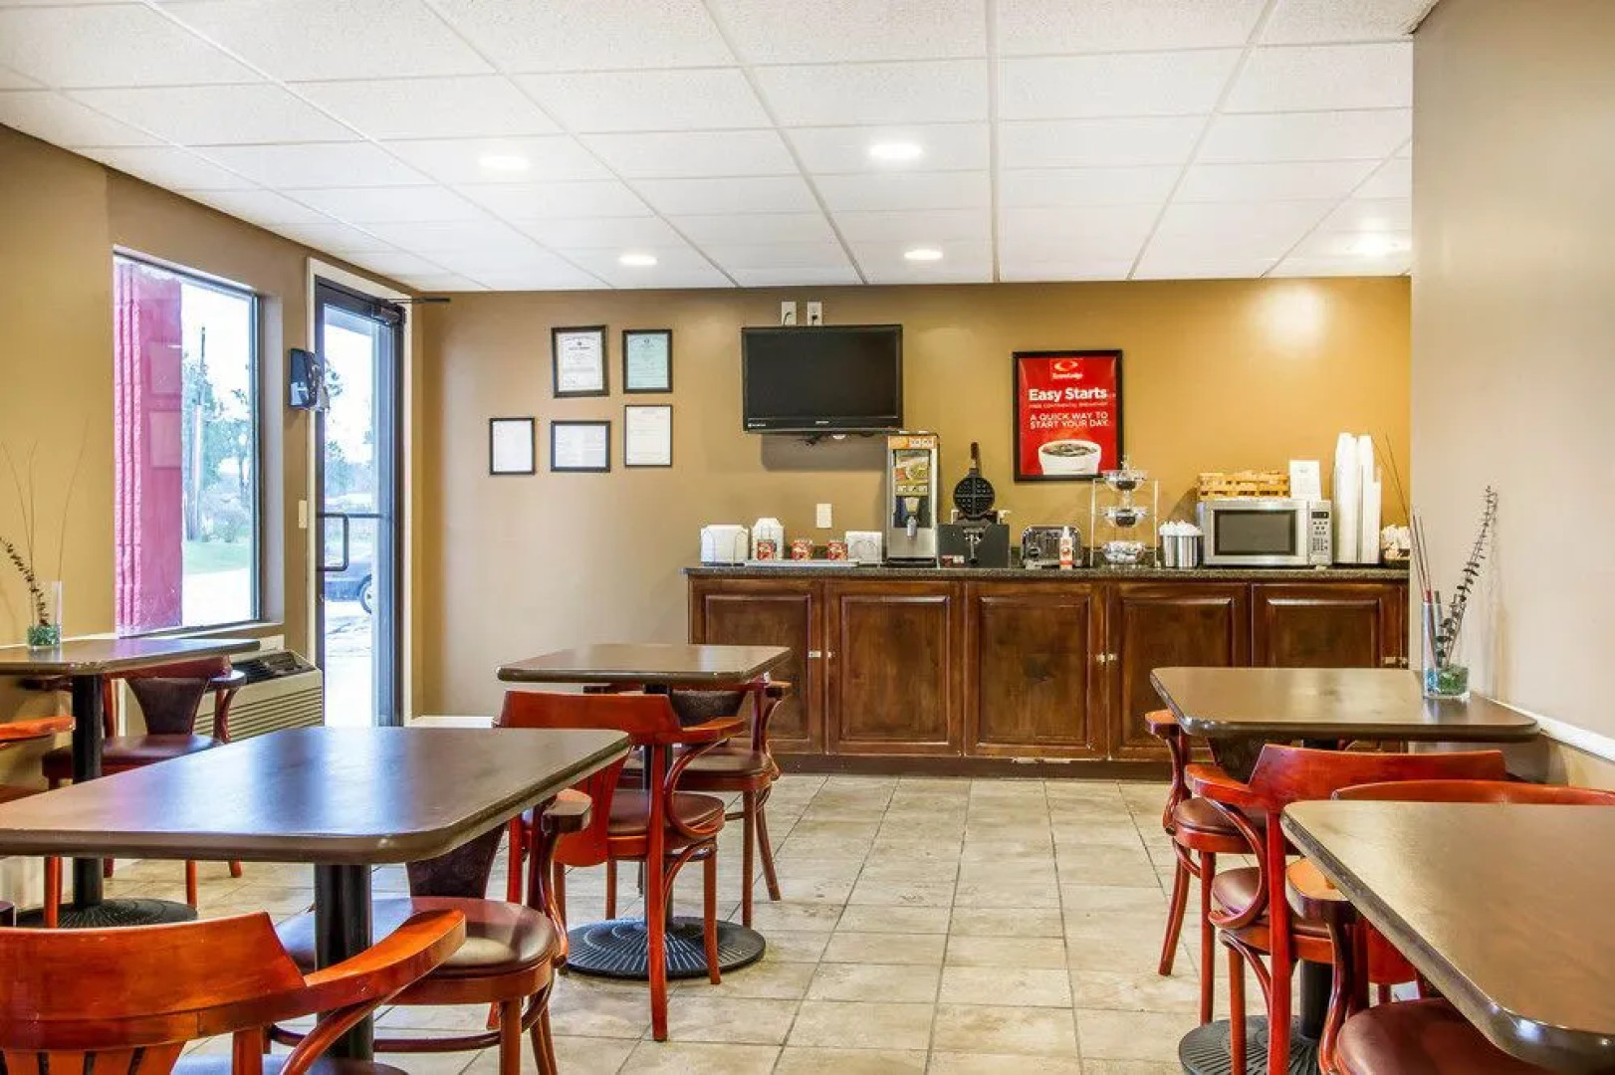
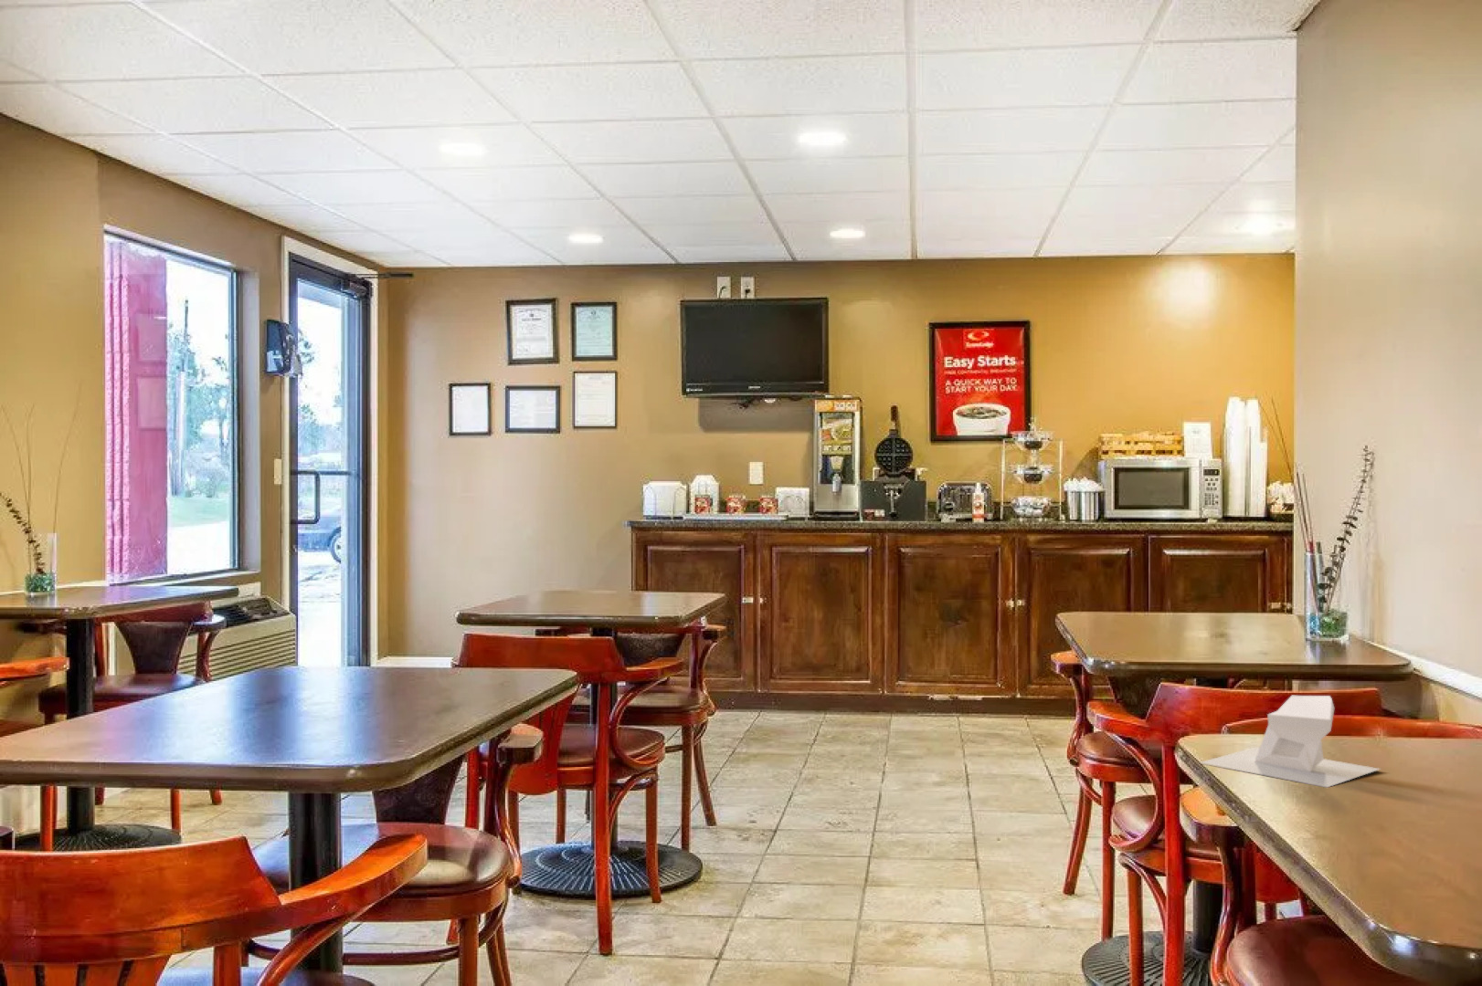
+ napkin holder [1198,694,1382,789]
